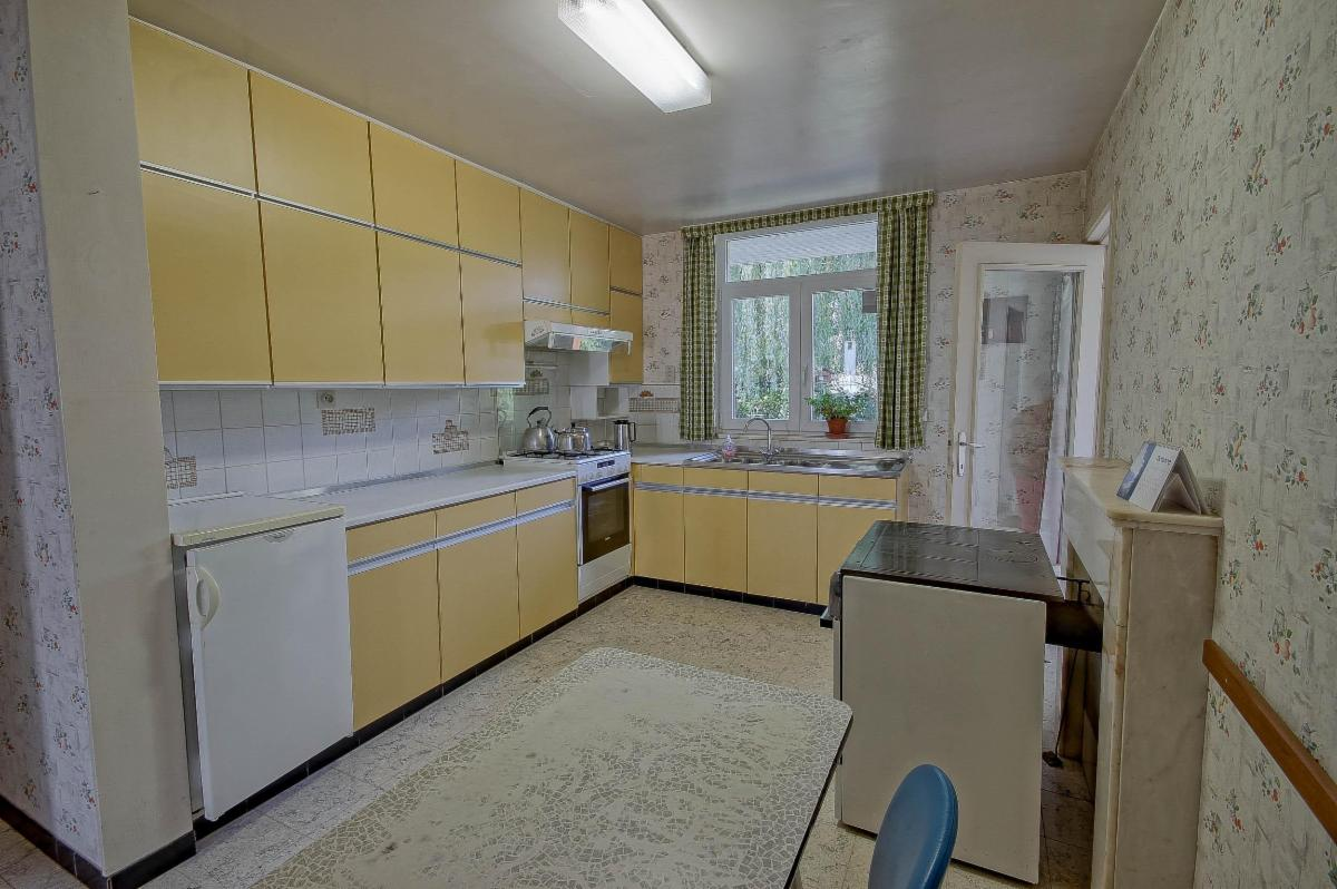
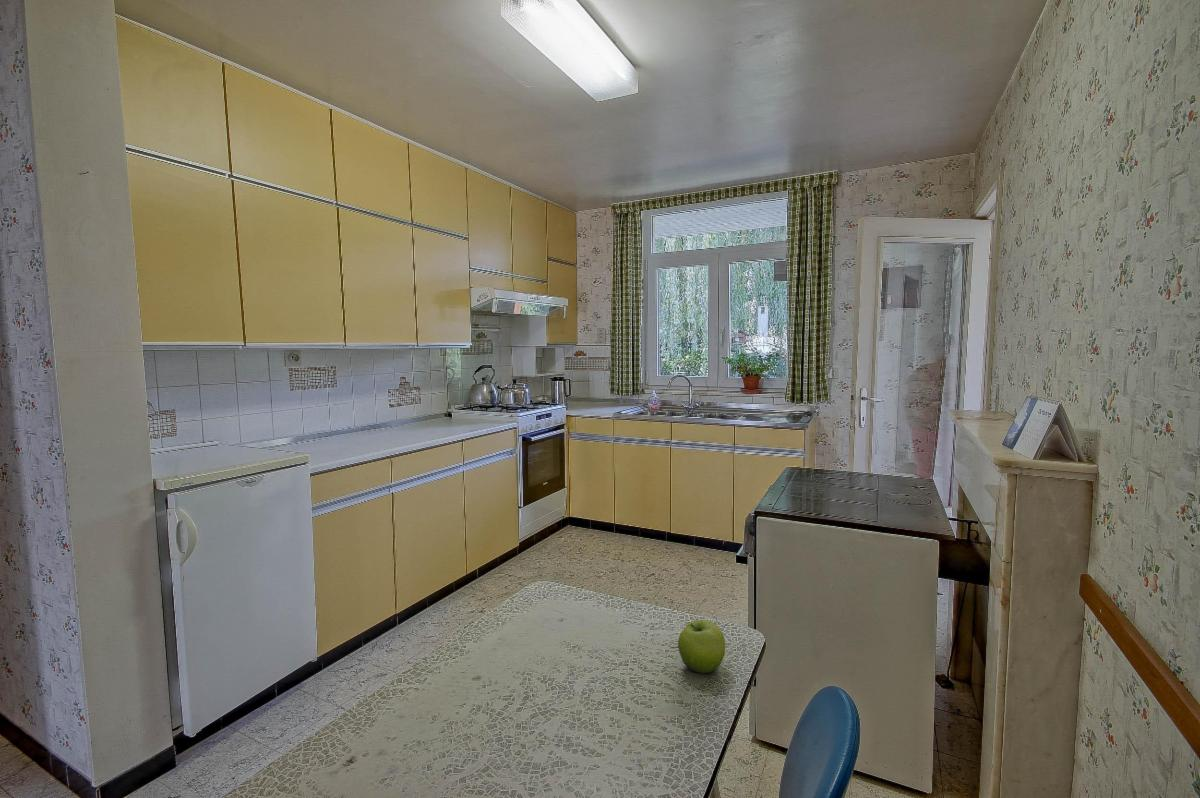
+ fruit [677,619,726,674]
